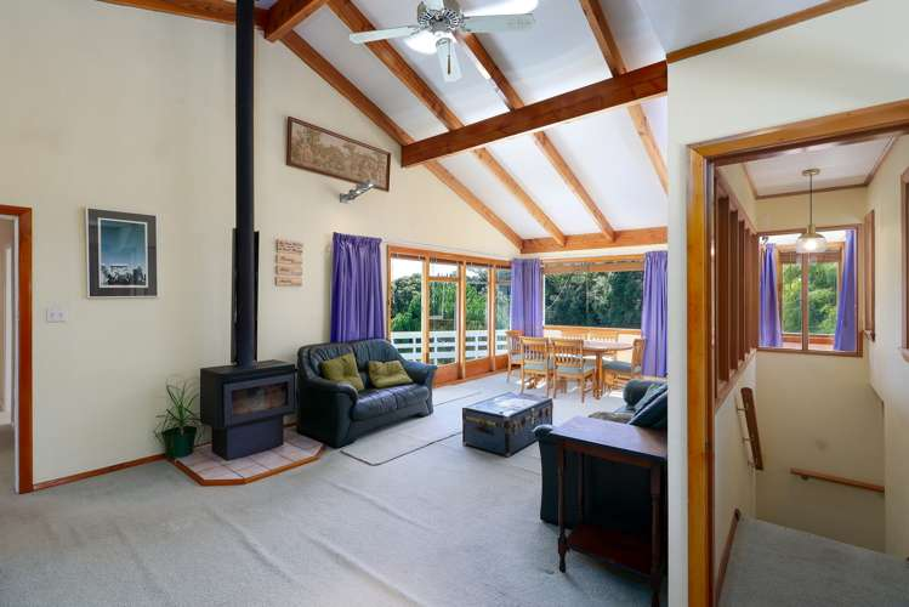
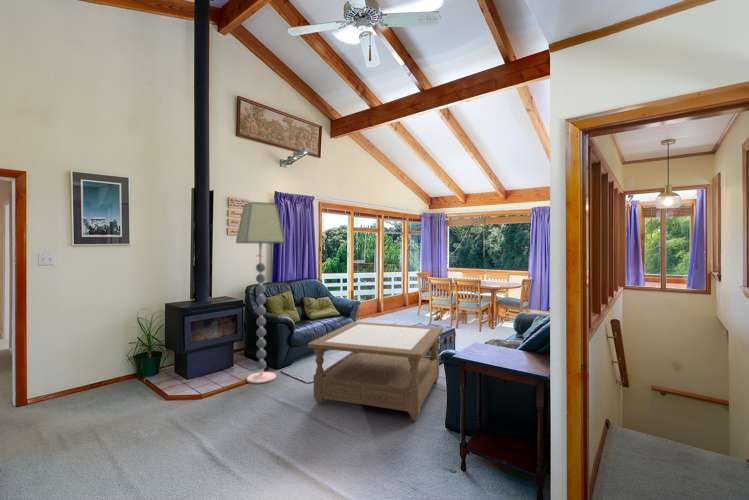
+ coffee table [307,321,444,421]
+ floor lamp [235,201,287,384]
